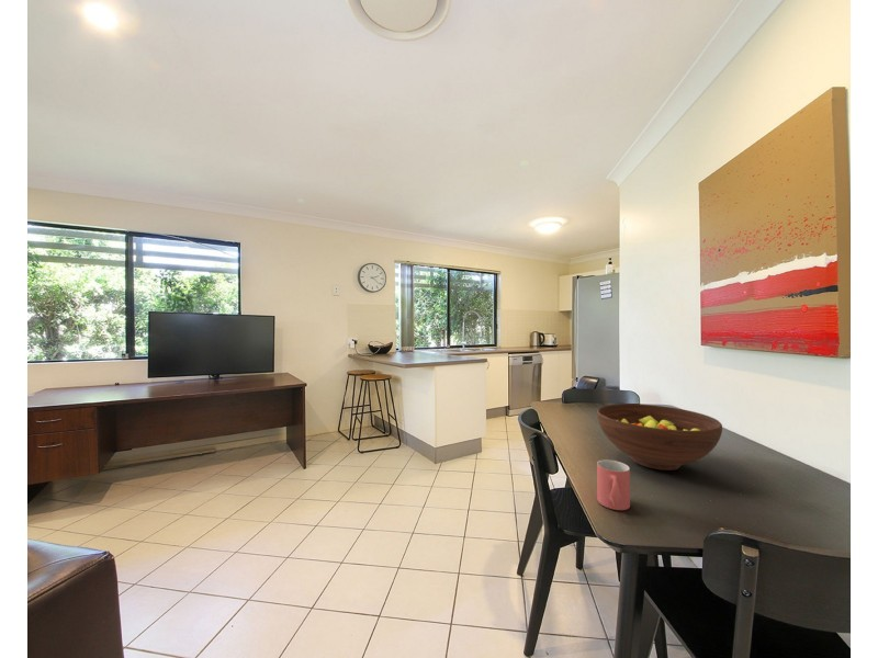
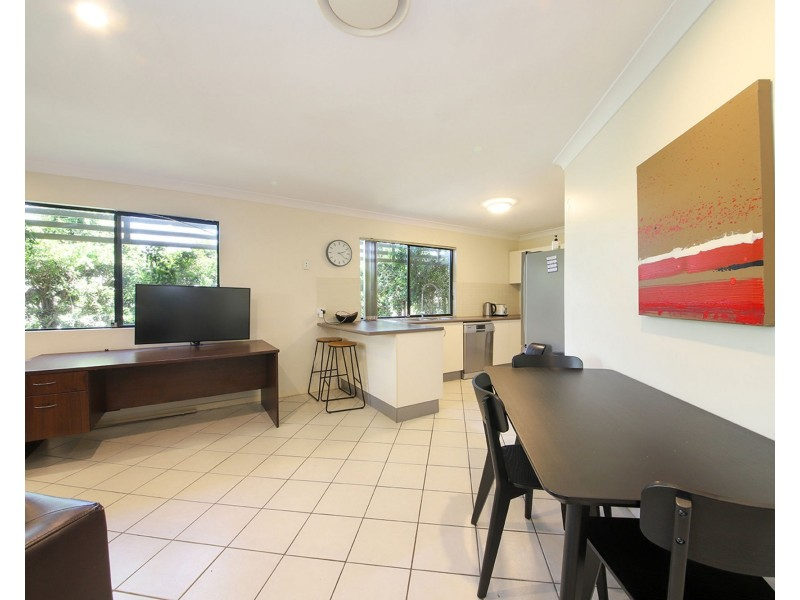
- mug [596,458,631,511]
- fruit bowl [596,402,723,472]
